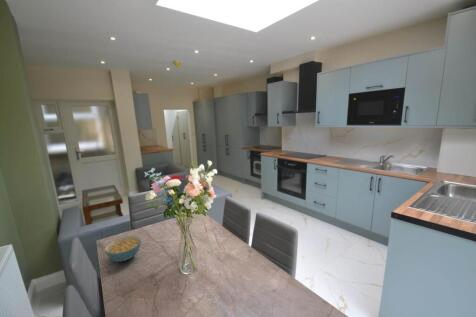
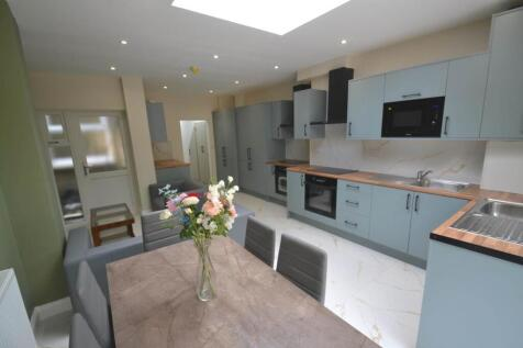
- cereal bowl [103,235,142,263]
